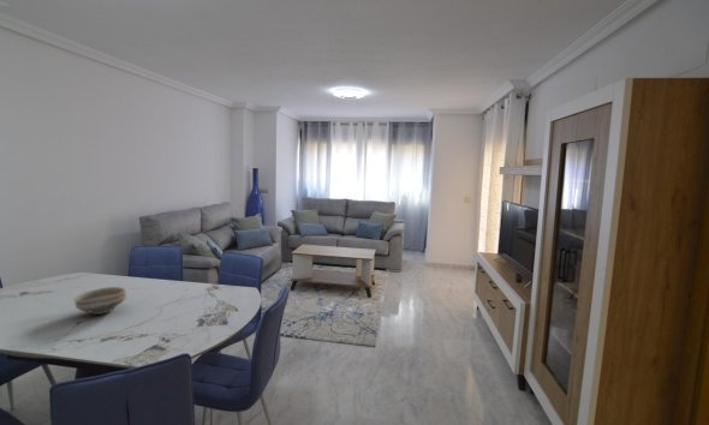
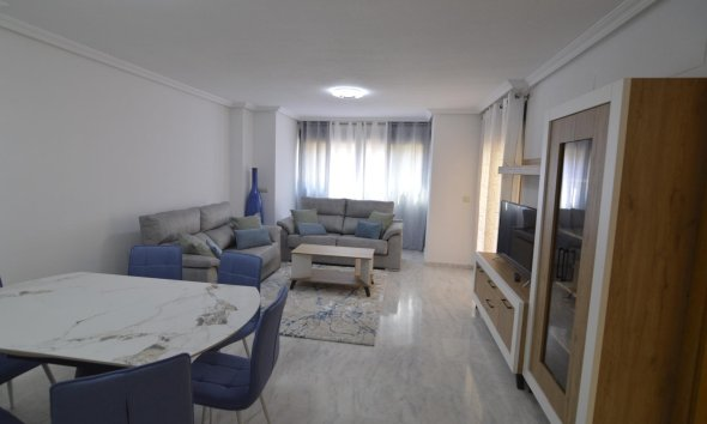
- bowl [72,286,127,316]
